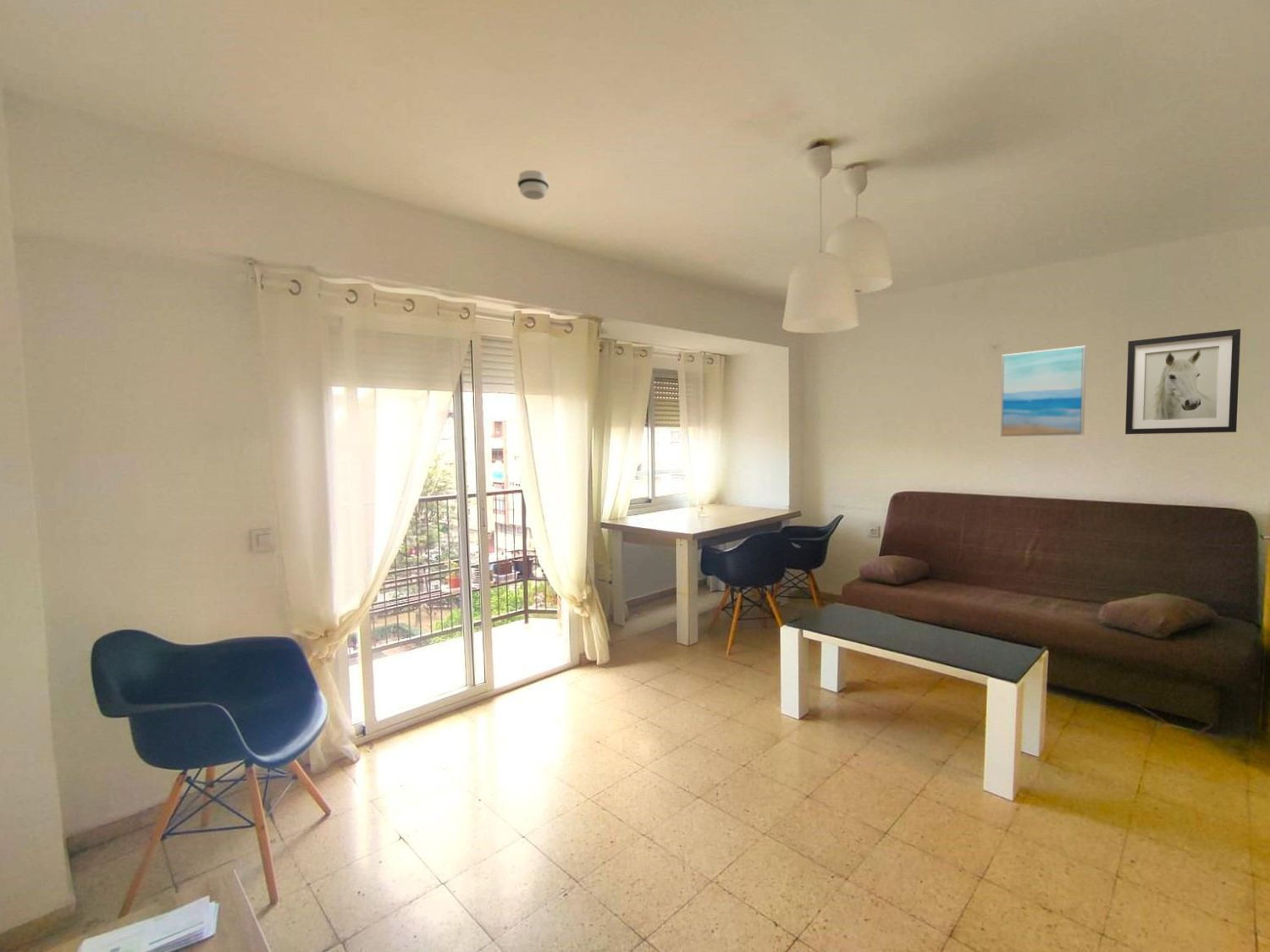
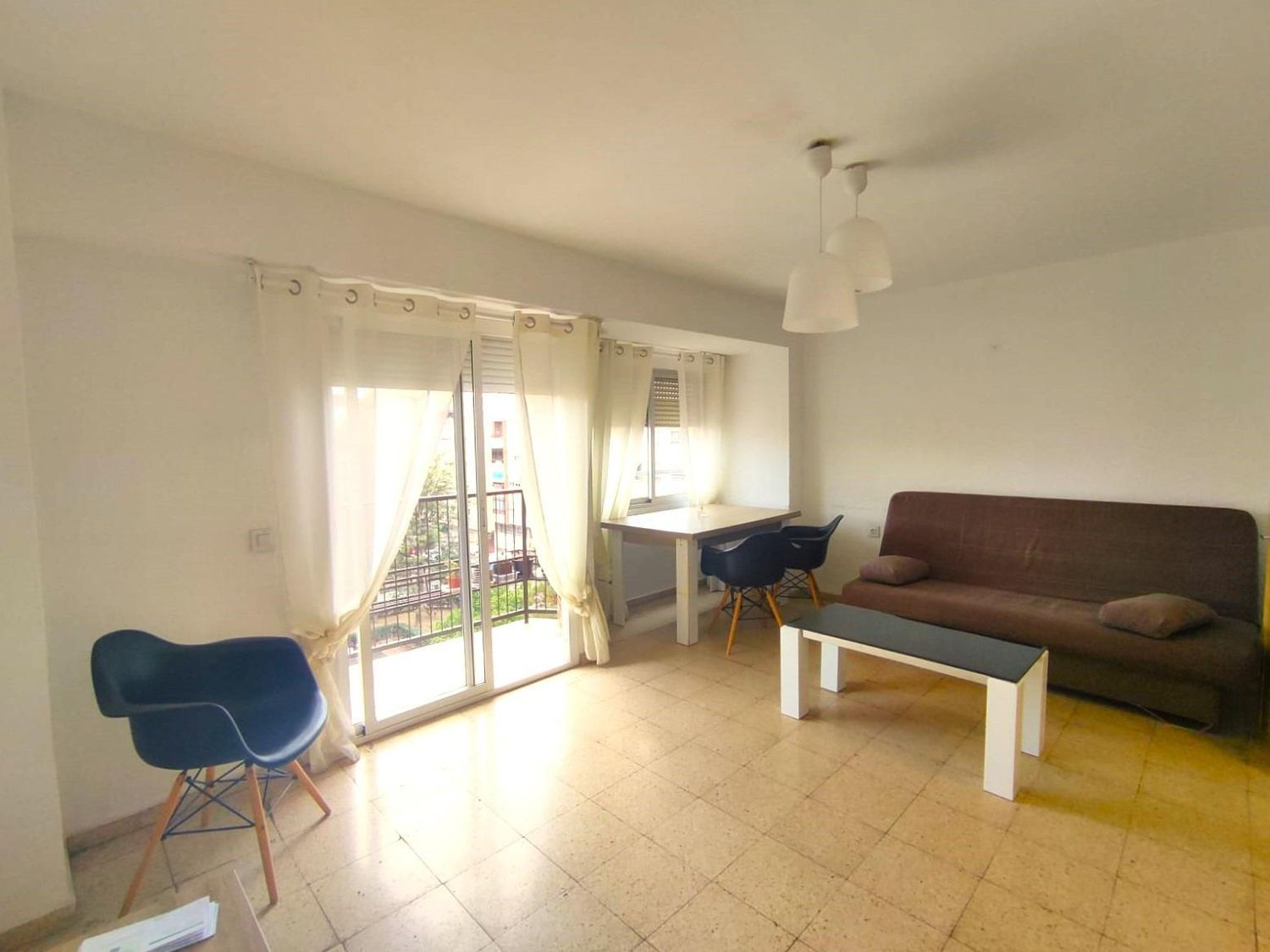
- smoke detector [516,169,549,201]
- wall art [1000,344,1087,437]
- wall art [1124,328,1241,435]
